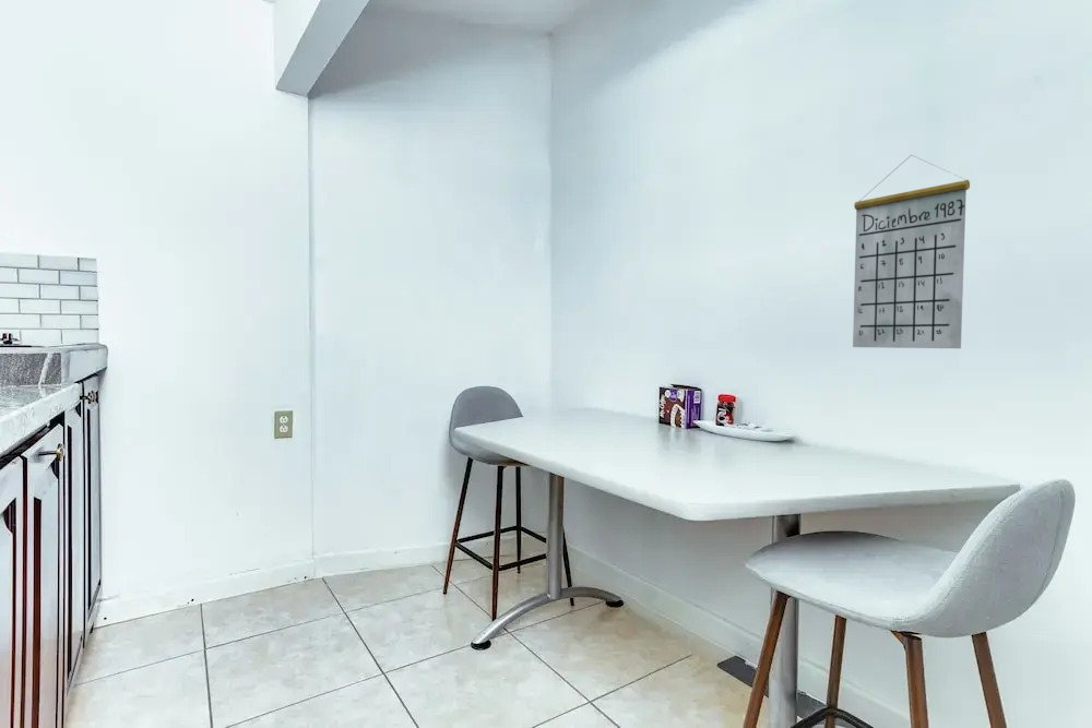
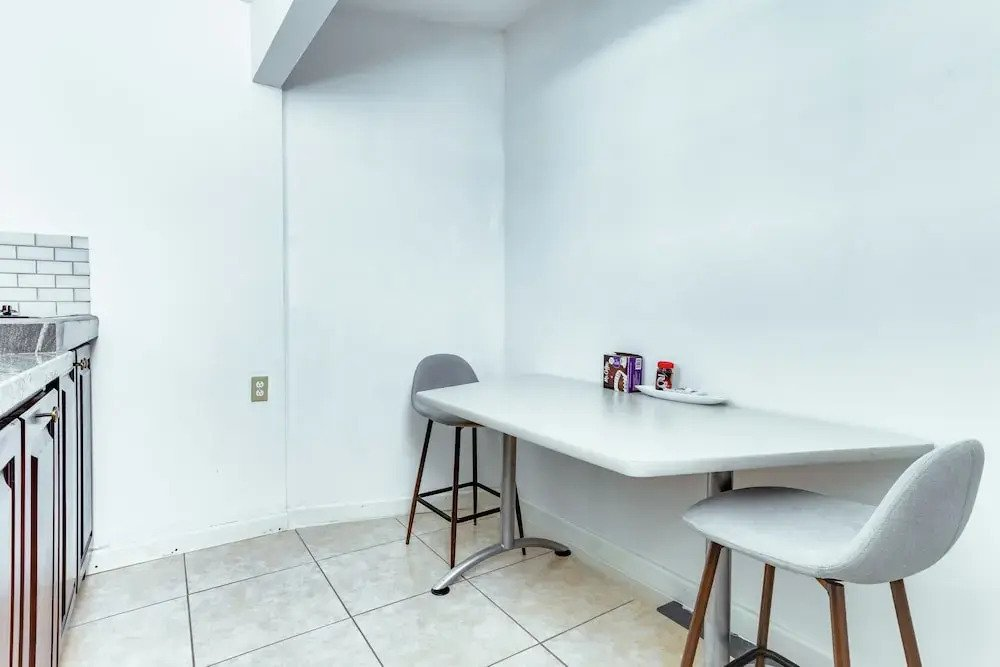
- calendar [852,154,971,349]
